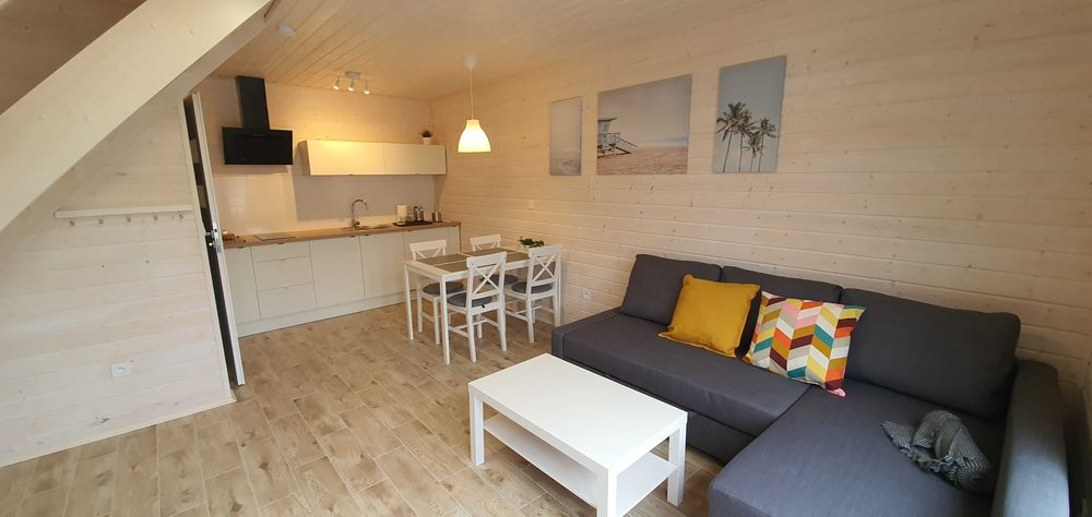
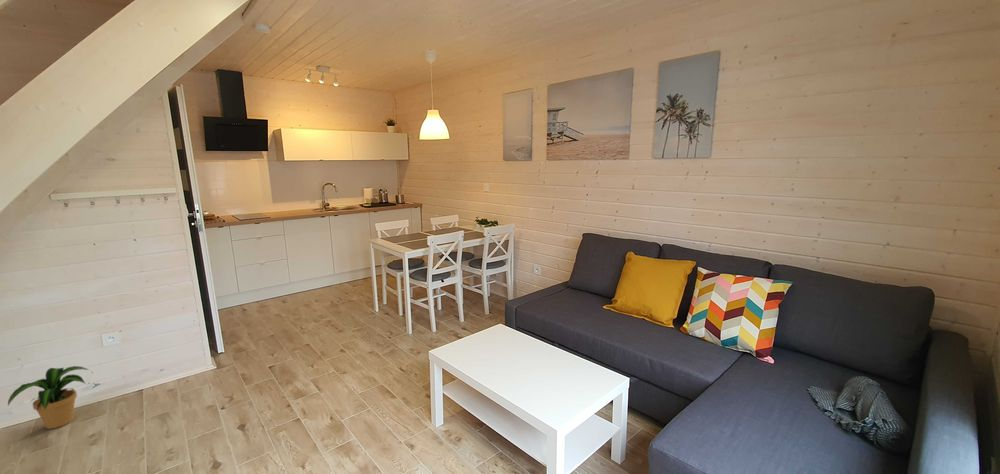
+ potted plant [7,365,93,430]
